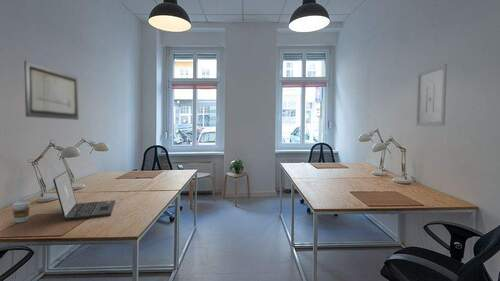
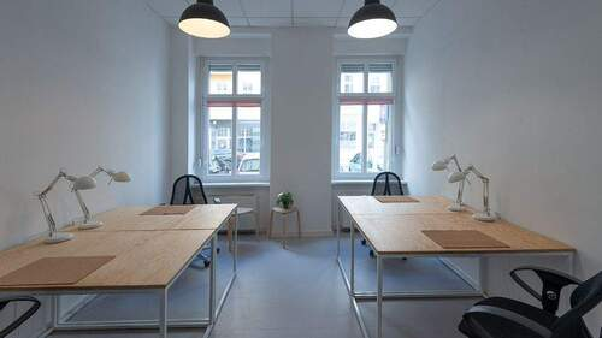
- laptop [52,170,116,221]
- wall art [415,62,448,127]
- coffee cup [11,200,31,224]
- wall art [23,60,80,121]
